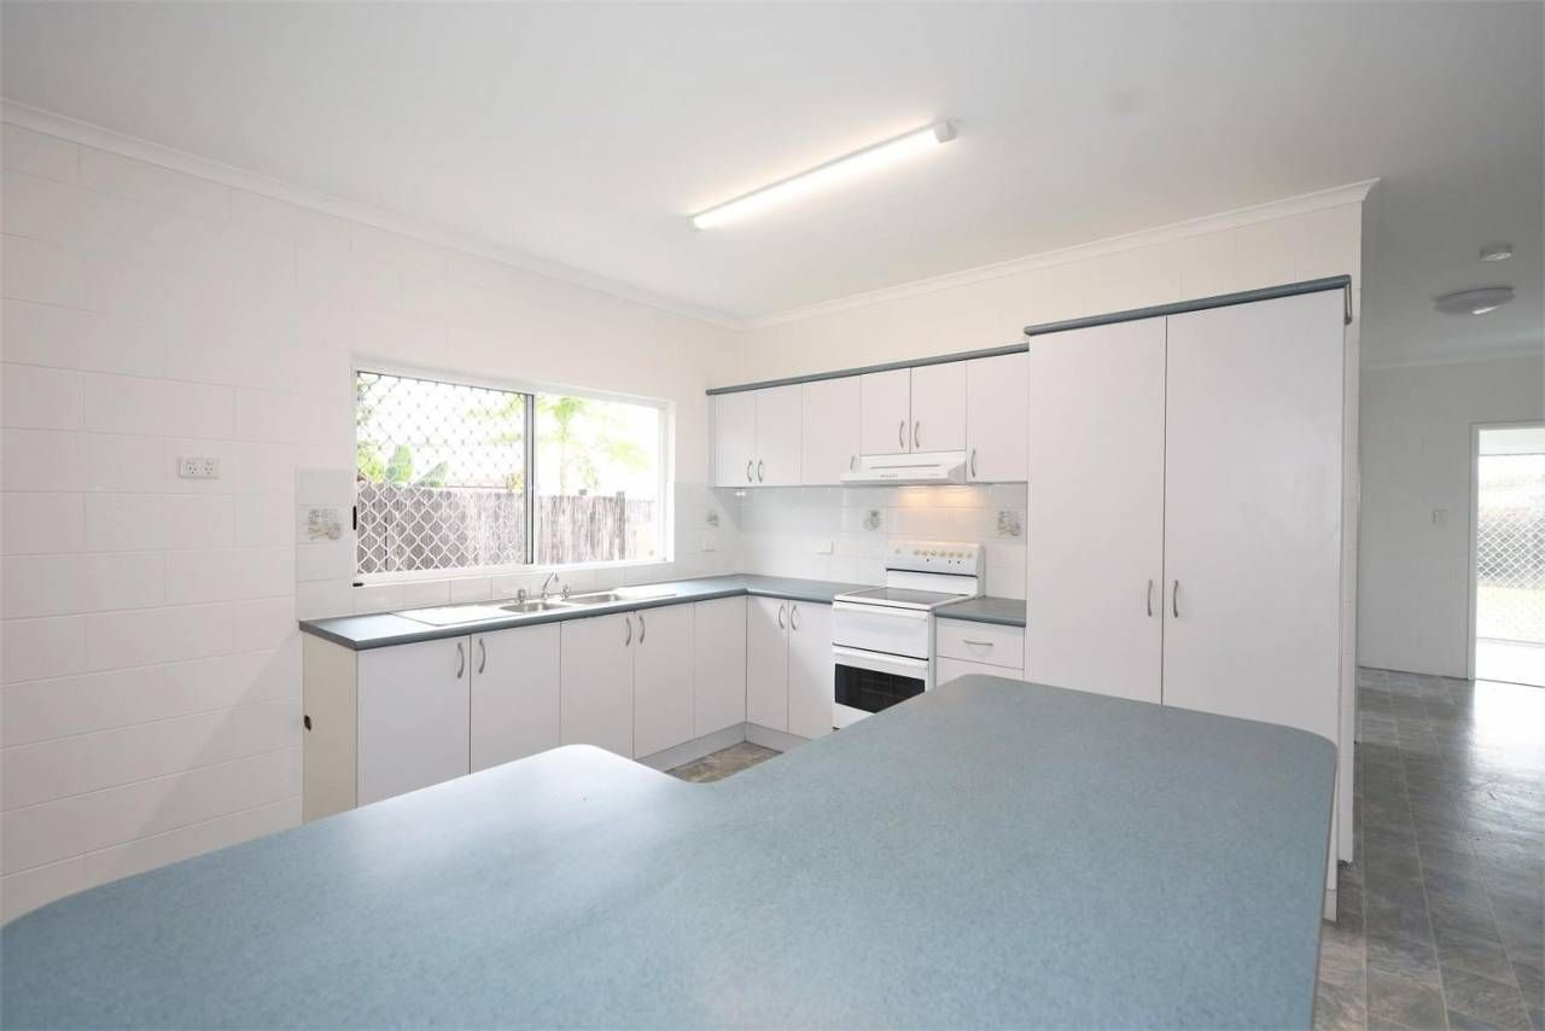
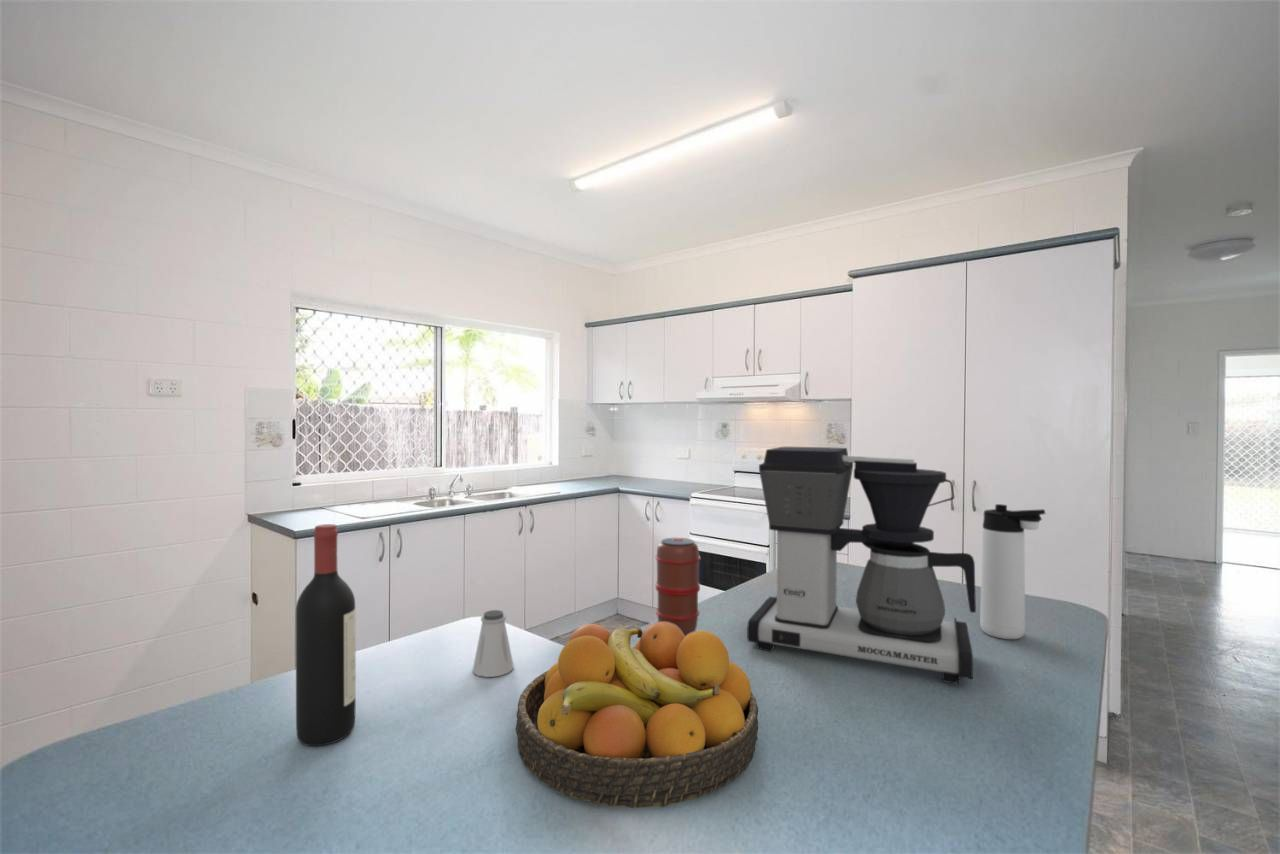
+ thermos bottle [979,503,1046,640]
+ fruit bowl [515,621,759,809]
+ wine bottle [295,523,357,747]
+ saltshaker [472,609,515,678]
+ spice grinder [654,537,702,637]
+ coffee maker [746,446,977,685]
